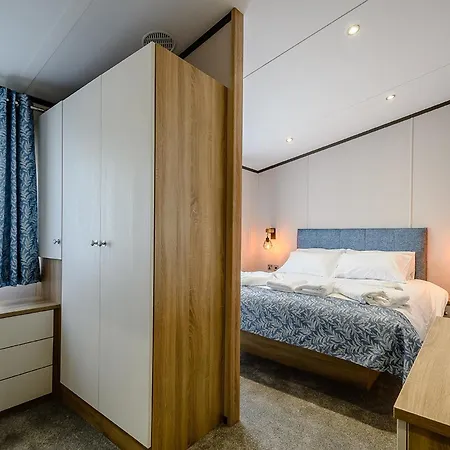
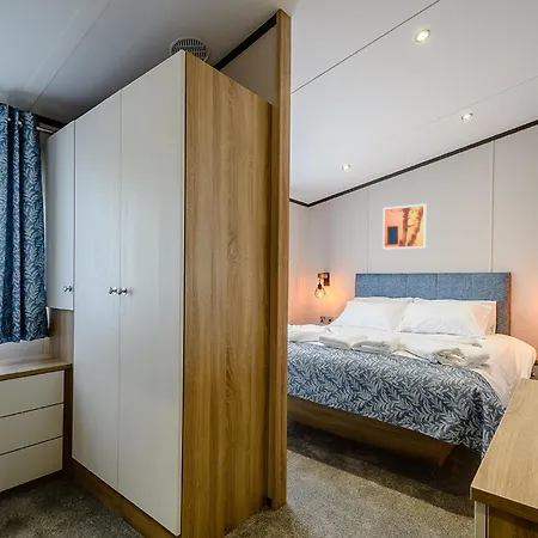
+ wall art [381,202,428,251]
